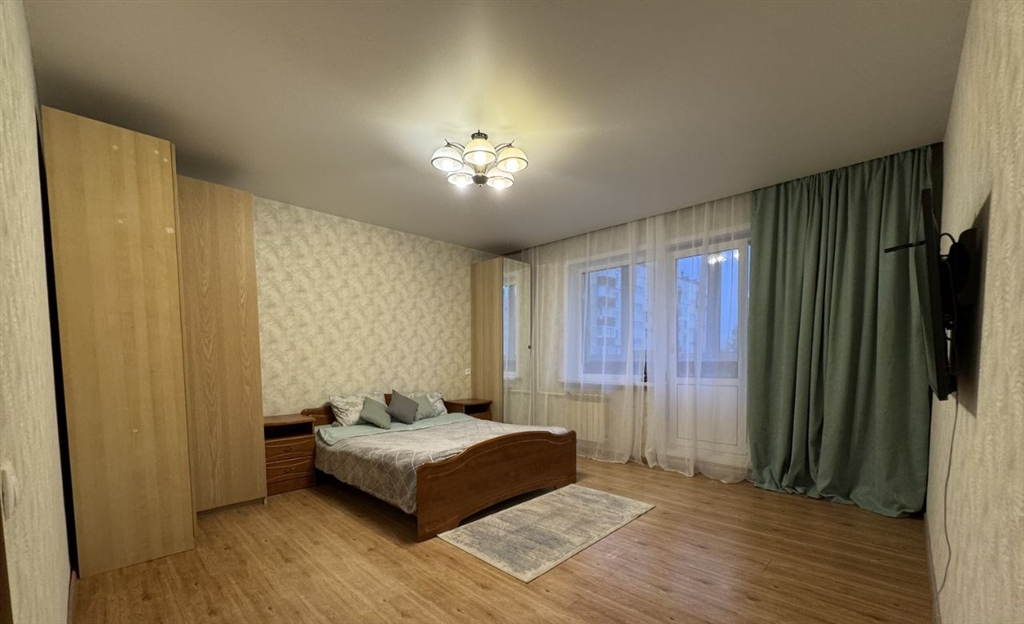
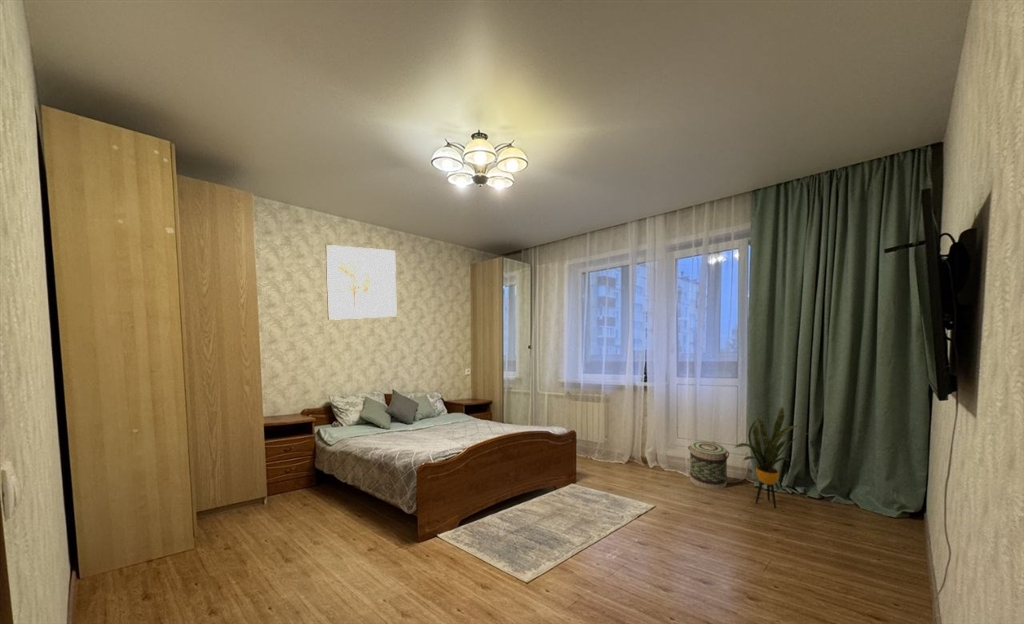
+ basket [687,440,730,490]
+ house plant [733,406,813,510]
+ wall art [325,244,398,321]
